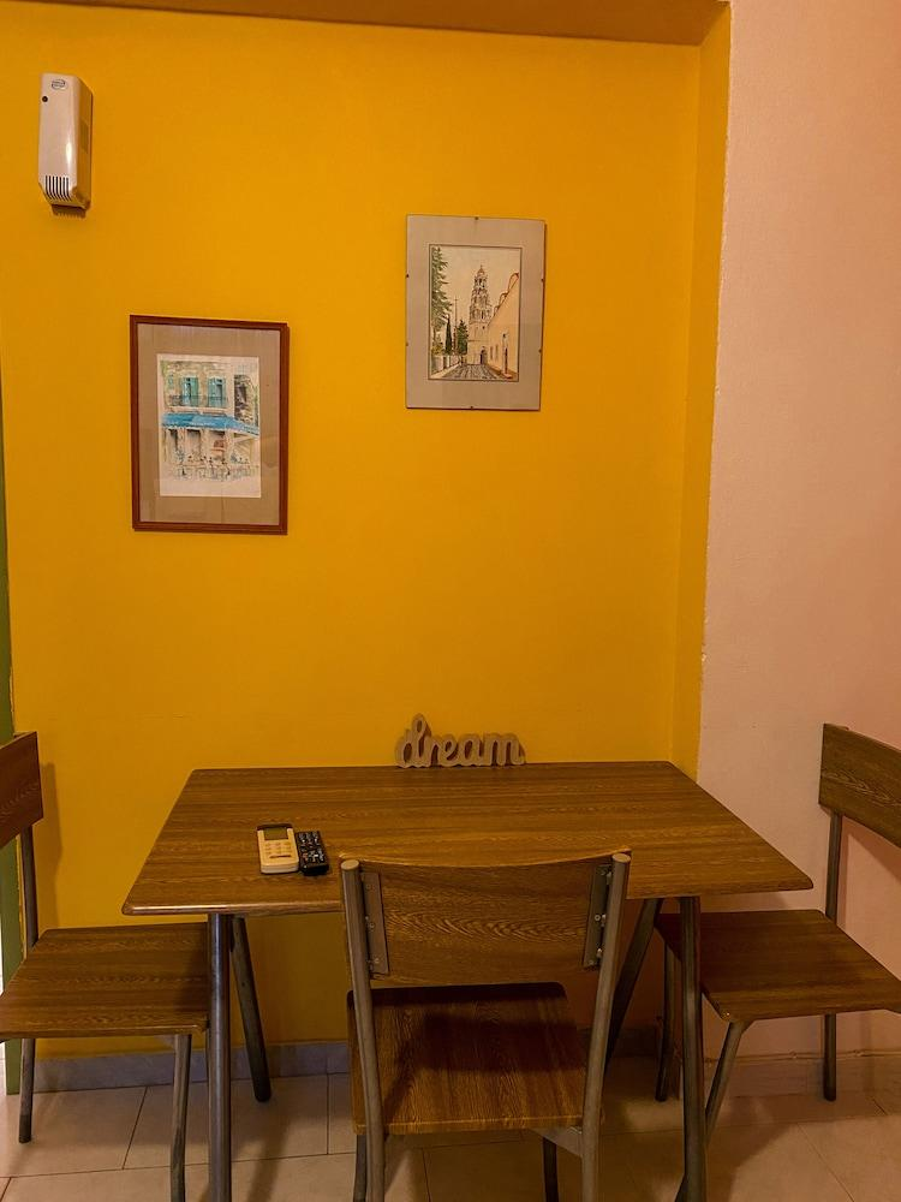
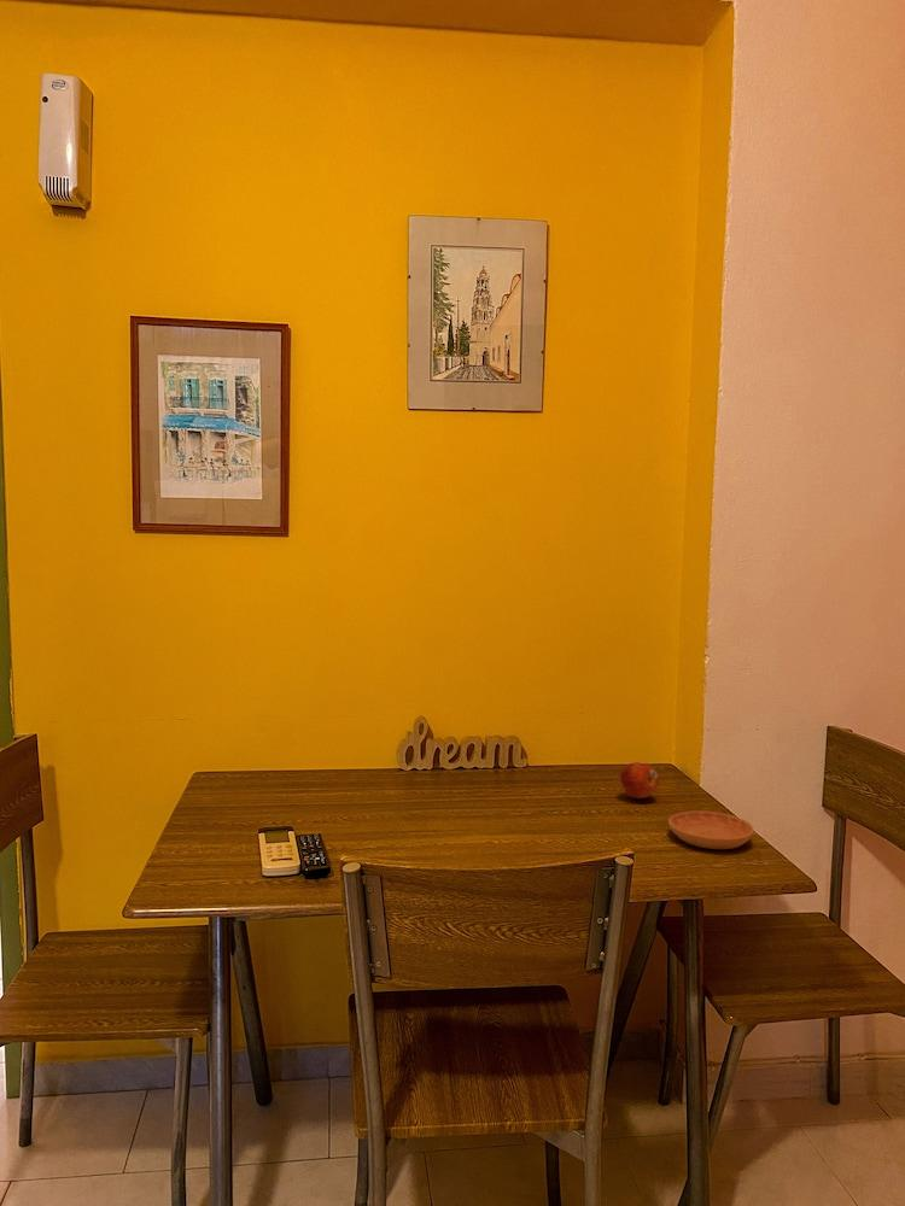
+ saucer [667,809,755,850]
+ fruit [618,761,660,800]
